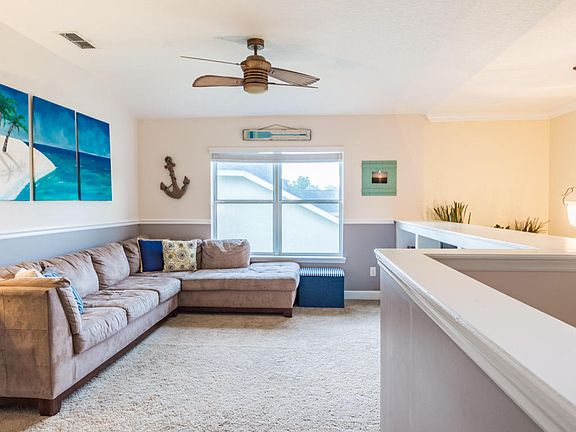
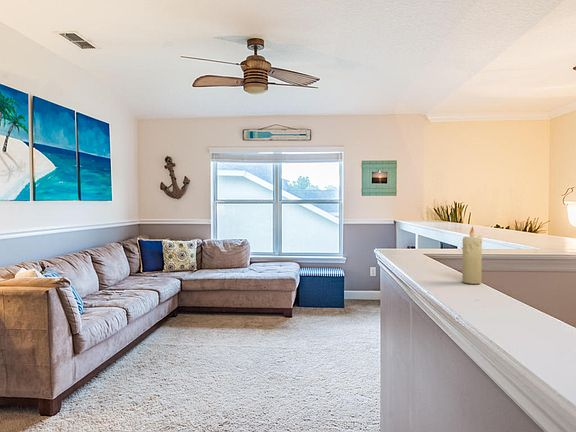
+ candle [461,225,483,285]
